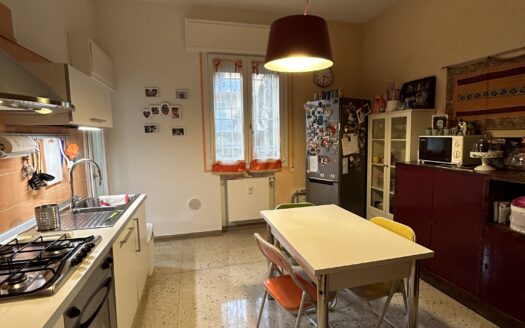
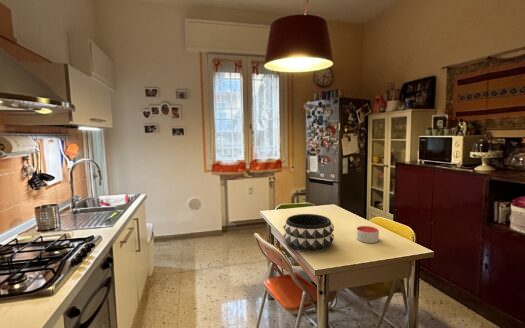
+ decorative bowl [282,213,335,252]
+ candle [356,225,380,244]
